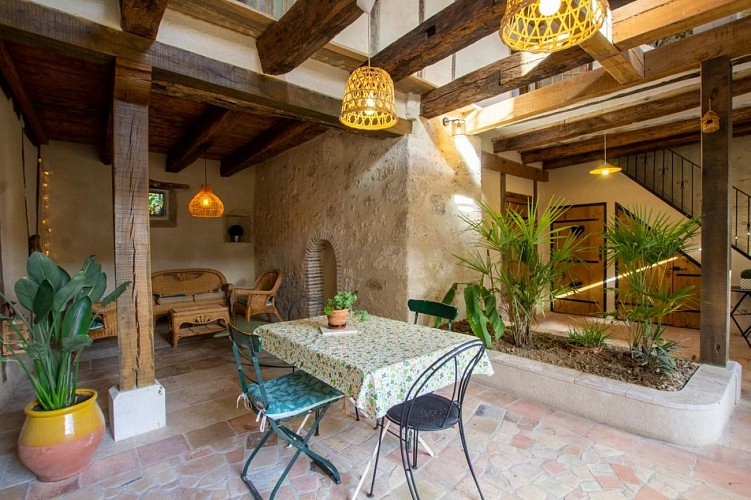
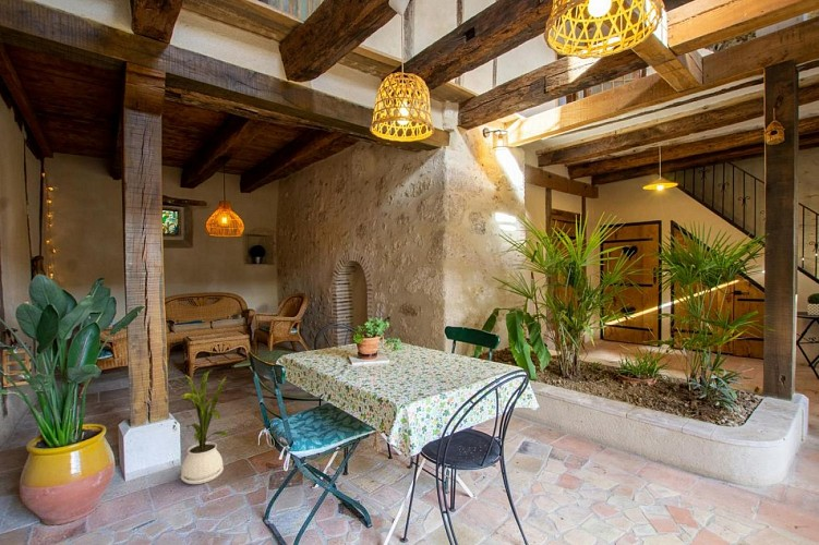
+ house plant [170,370,229,485]
